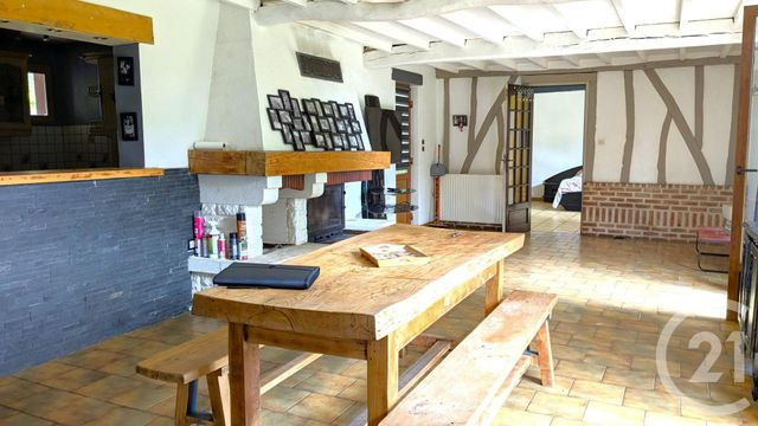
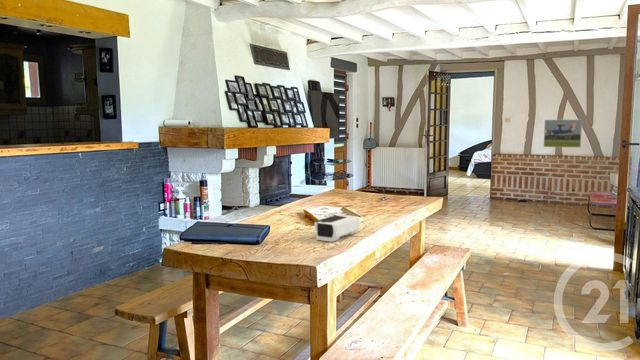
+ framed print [543,119,583,149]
+ tissue box [314,214,361,243]
